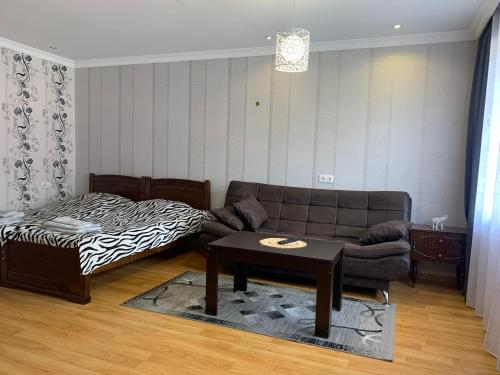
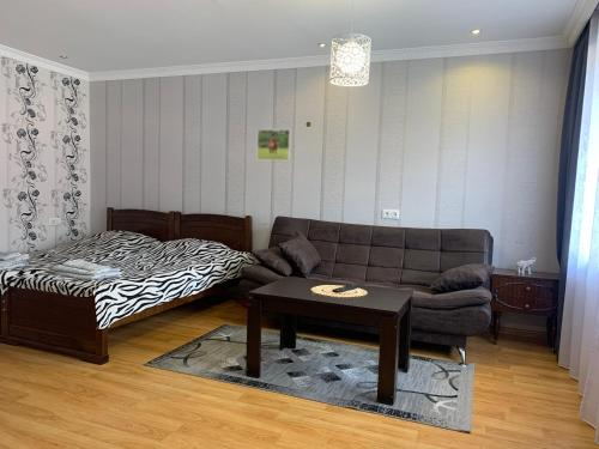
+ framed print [255,128,292,162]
